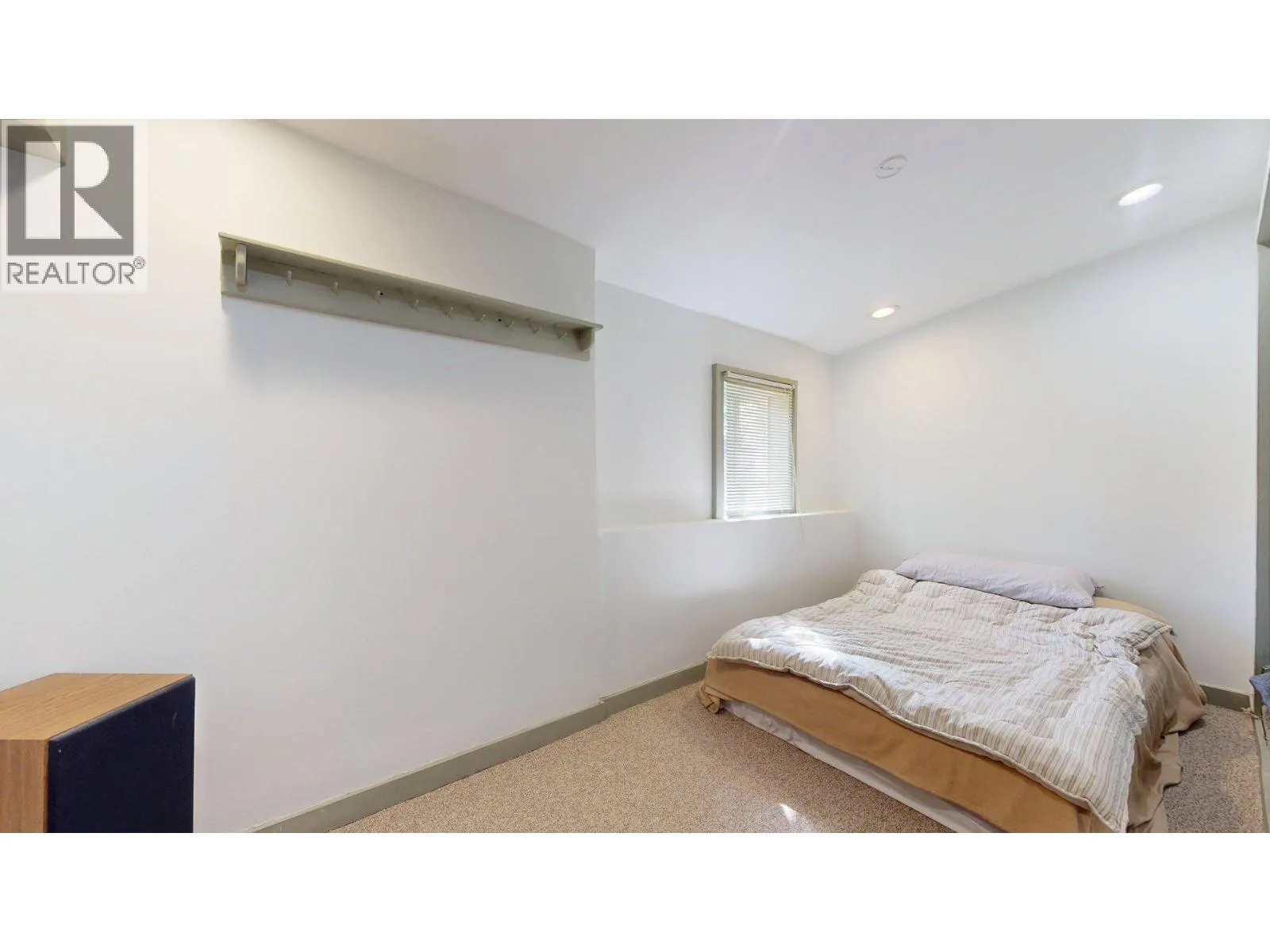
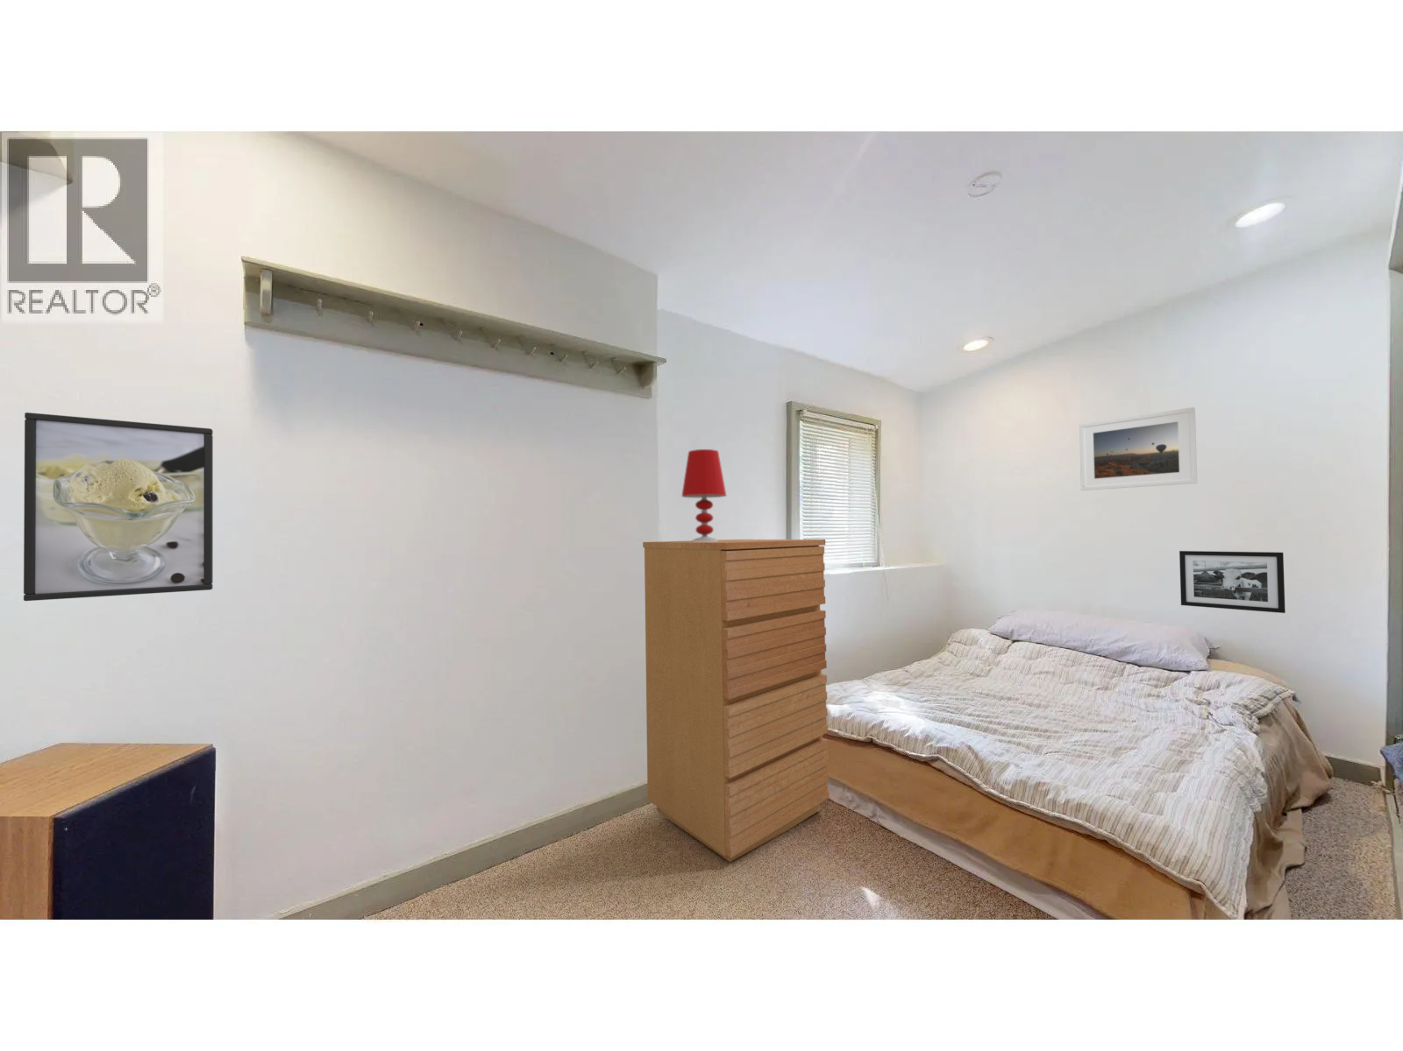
+ table lamp [681,448,727,541]
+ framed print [1078,406,1198,491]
+ picture frame [1179,550,1286,614]
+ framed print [23,412,214,602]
+ dresser [642,539,830,862]
